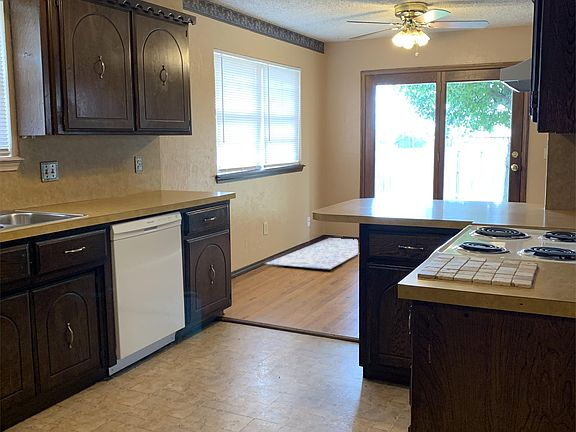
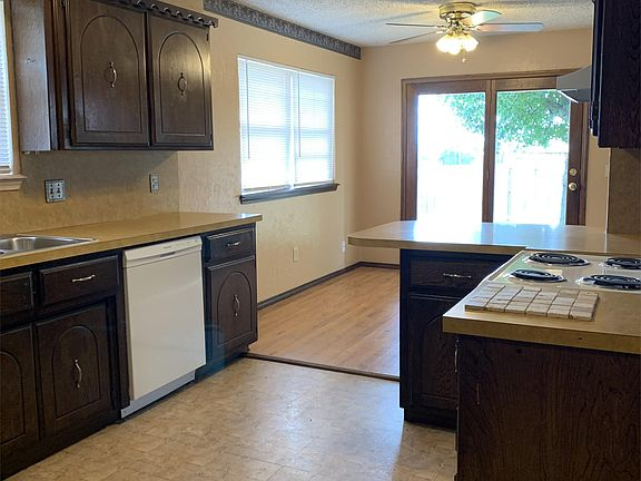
- rug [264,237,359,270]
